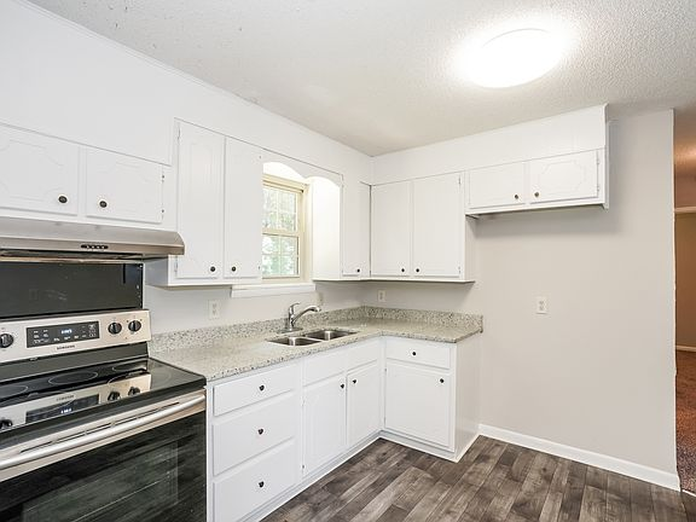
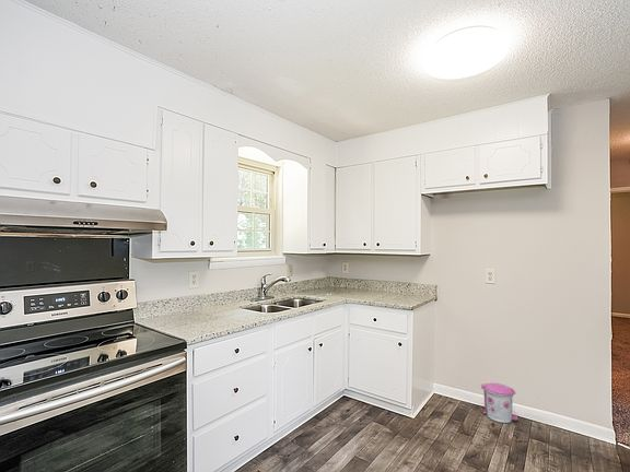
+ trash can [480,382,518,424]
